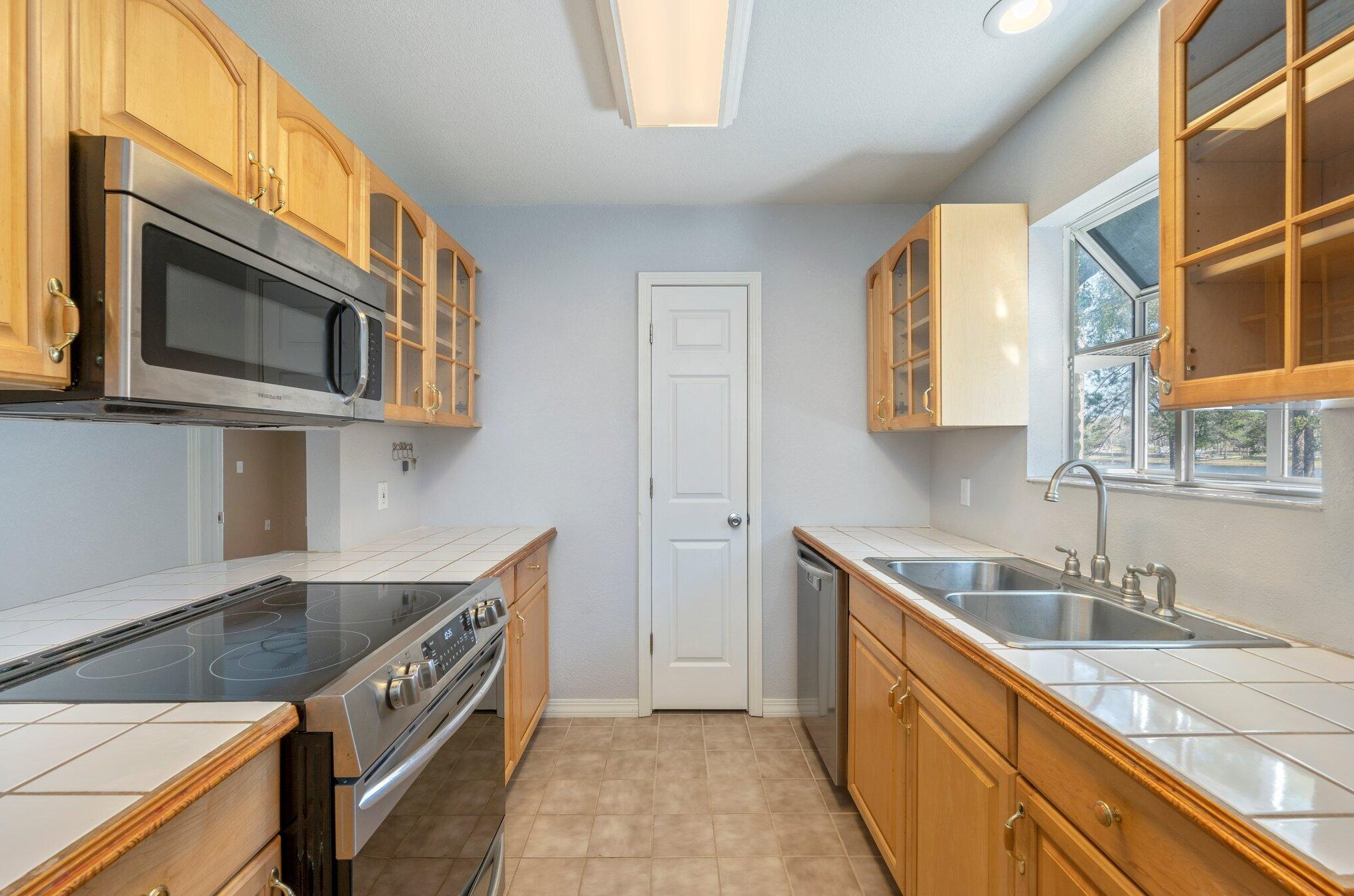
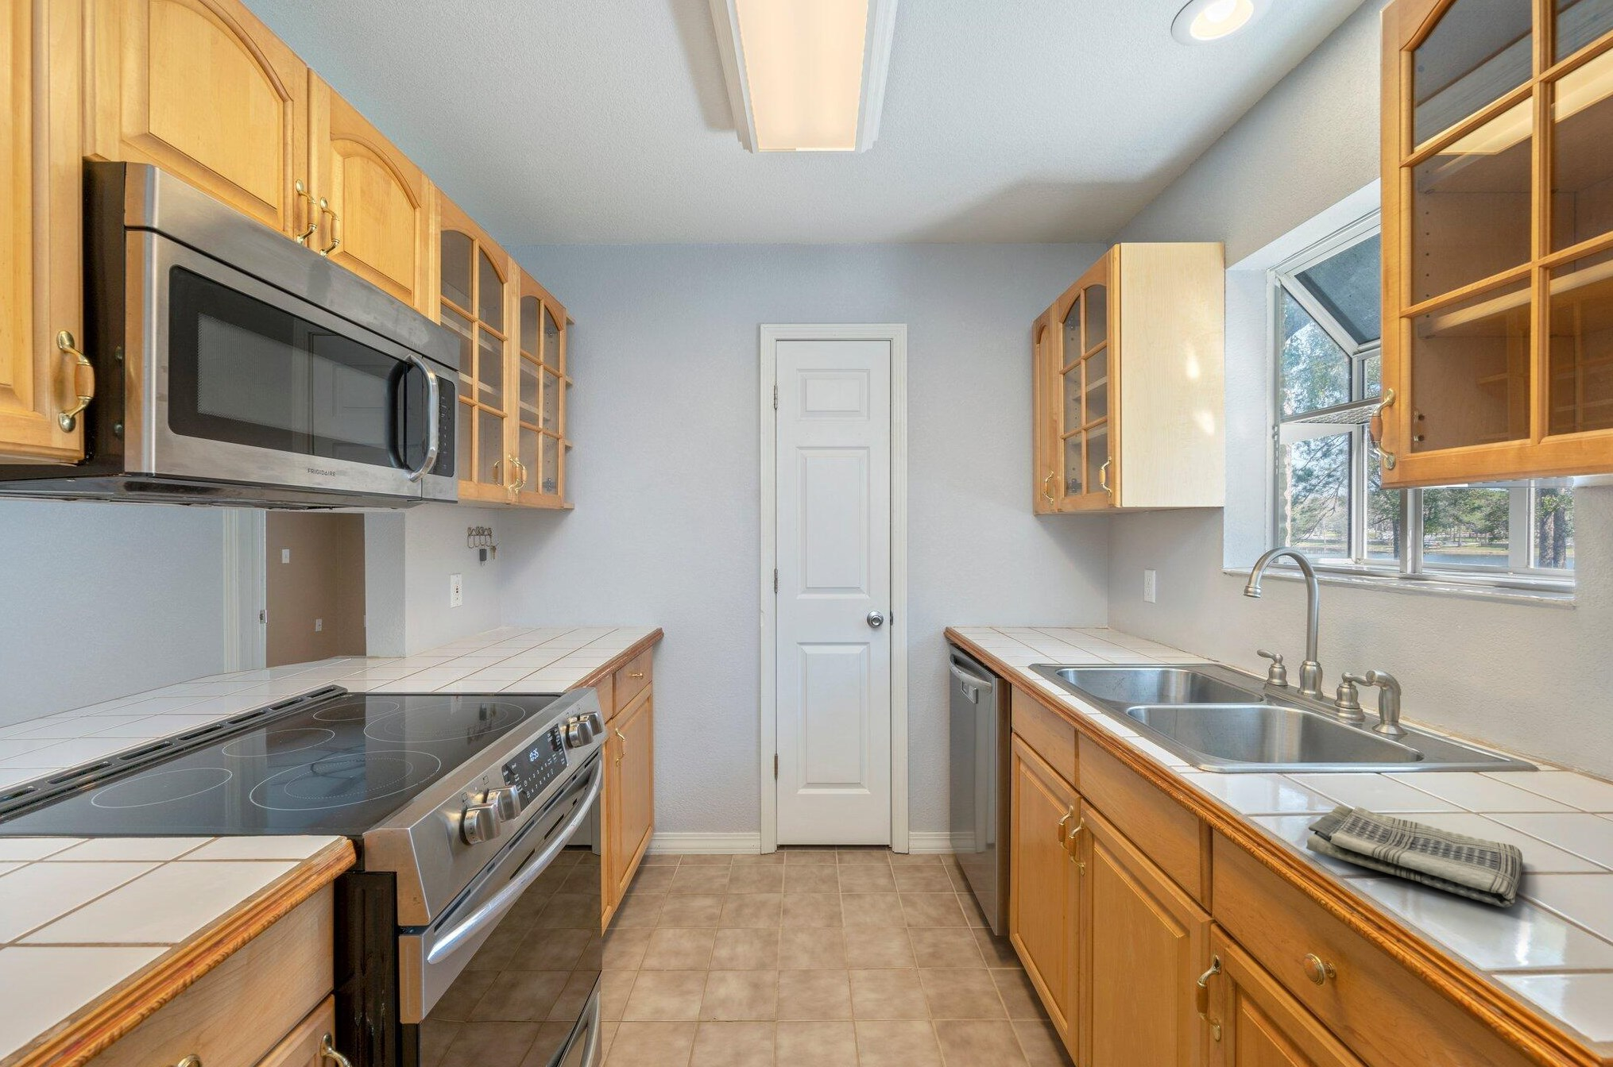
+ dish towel [1306,805,1524,909]
